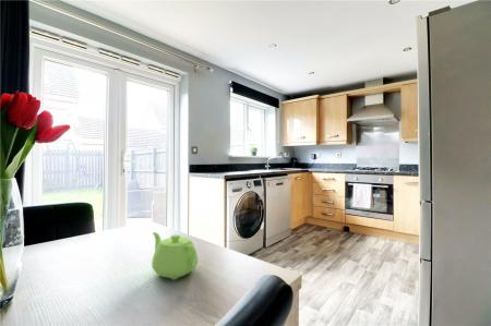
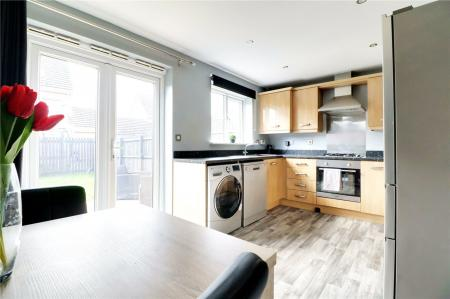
- teapot [151,231,199,281]
